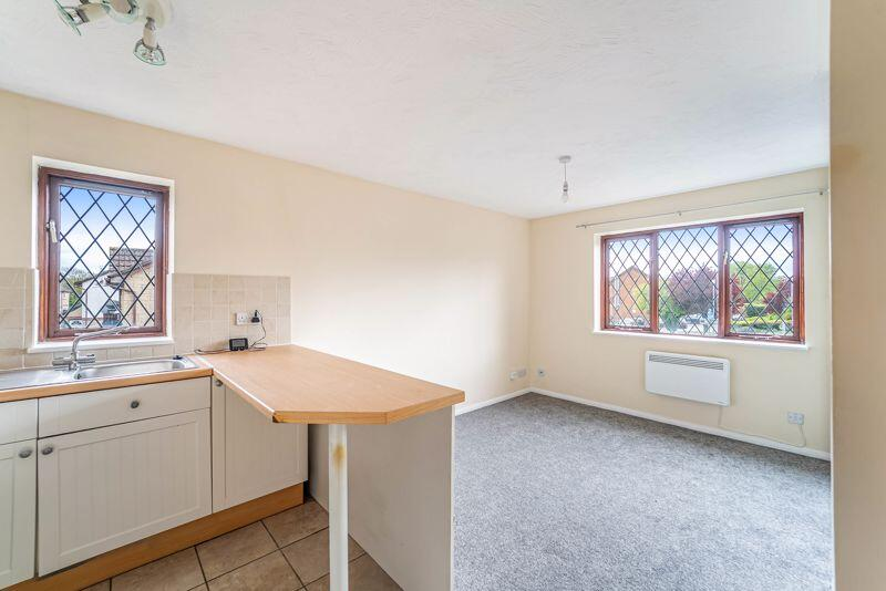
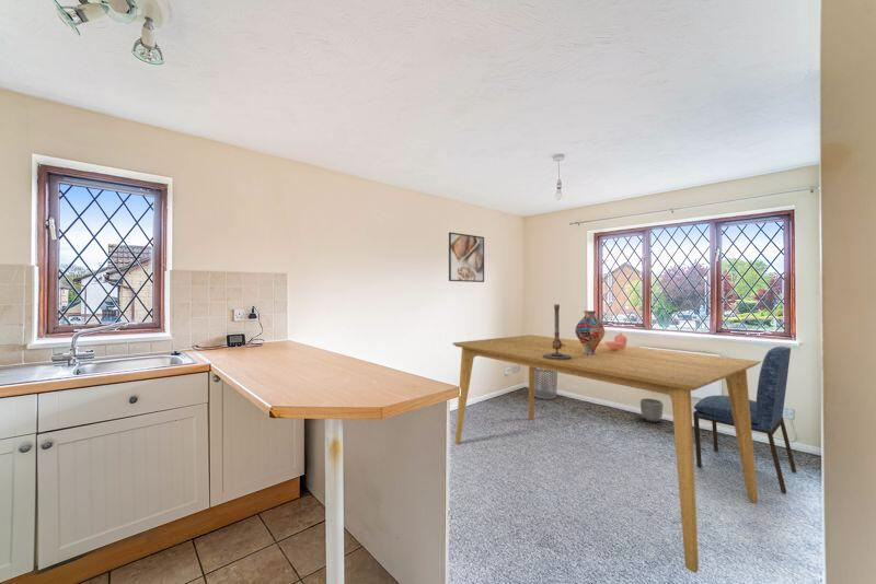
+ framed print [448,231,485,283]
+ dining chair [692,346,797,495]
+ planter [639,397,665,423]
+ dining table [452,334,762,574]
+ vase [574,309,606,355]
+ candlestick [543,303,572,360]
+ decorative bowl [603,332,627,351]
+ waste bin [534,367,558,400]
